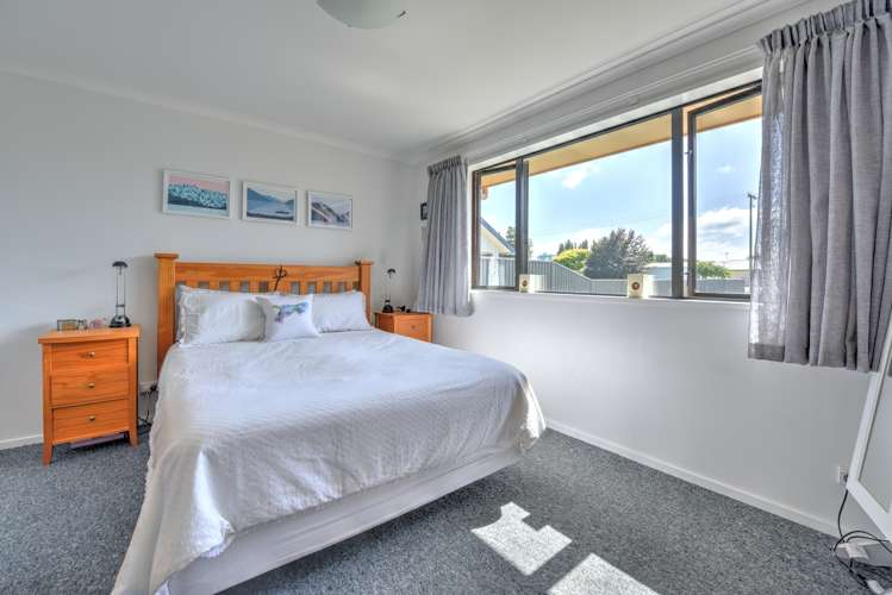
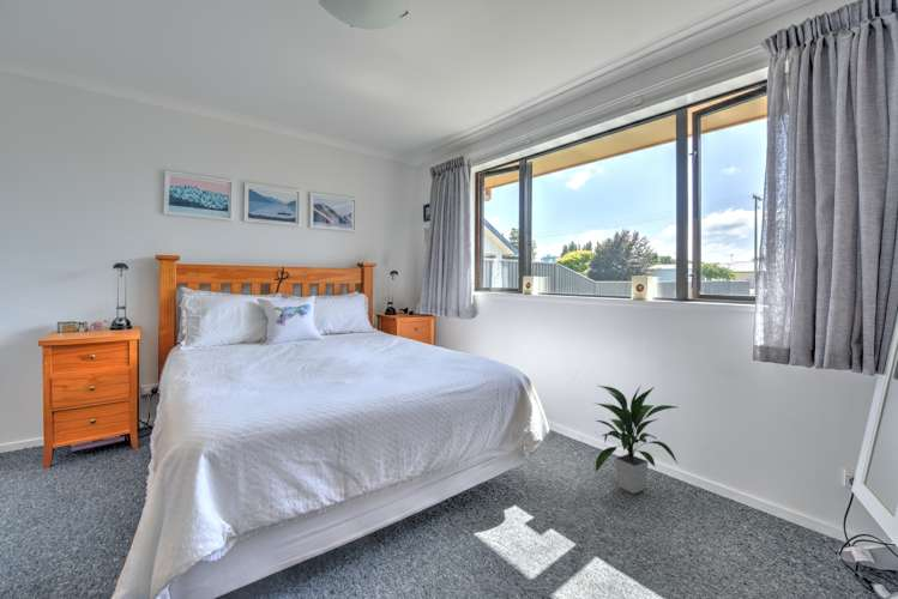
+ indoor plant [592,385,680,495]
